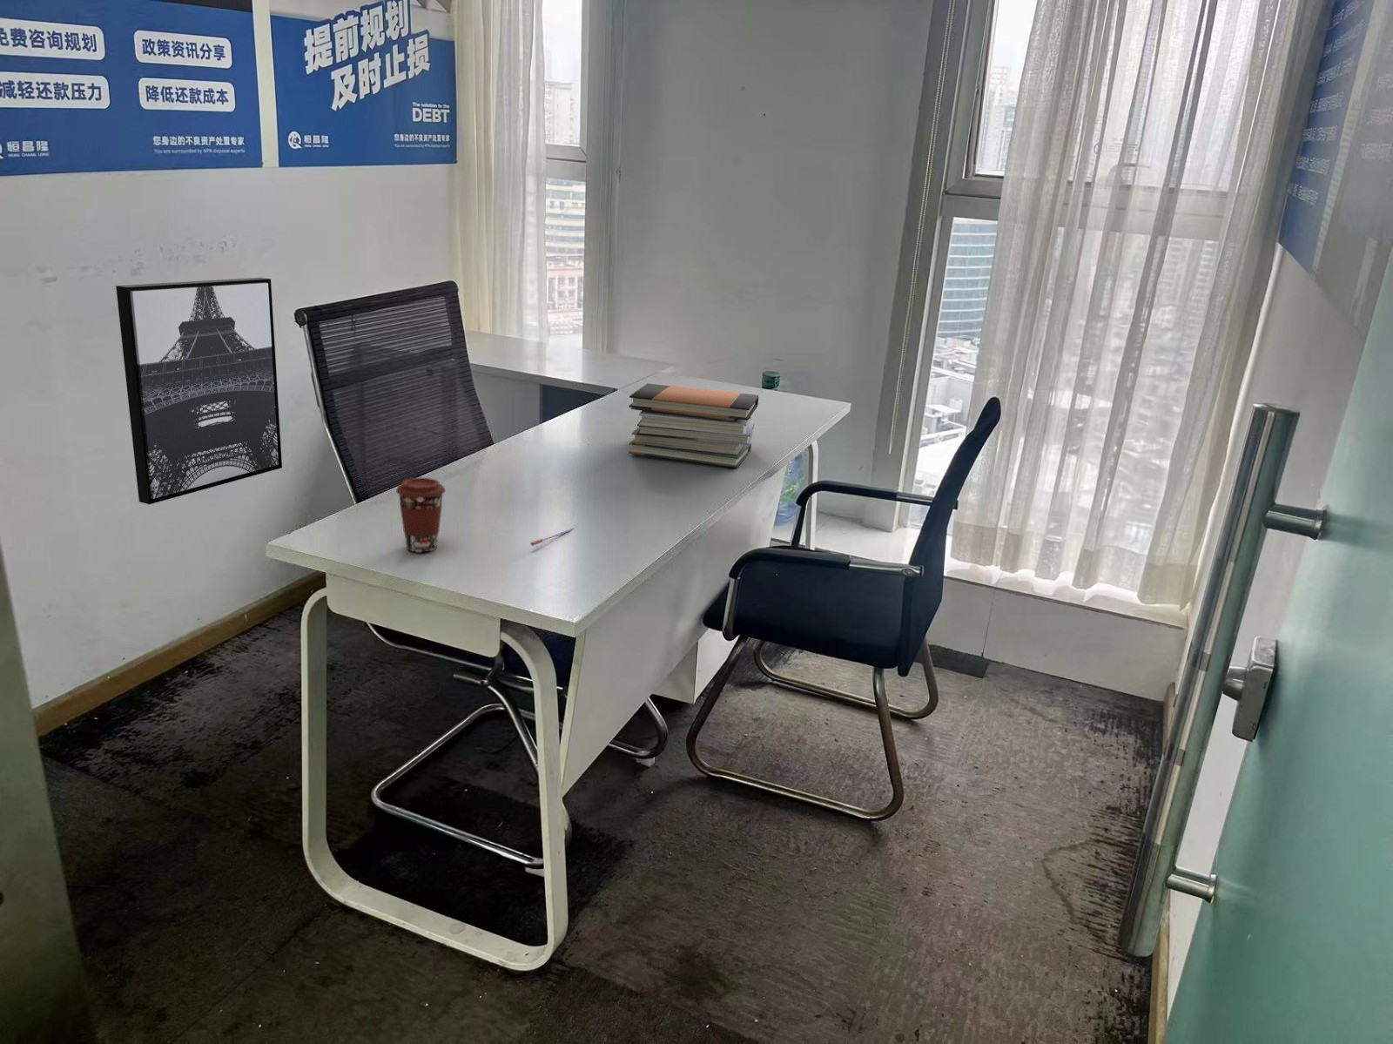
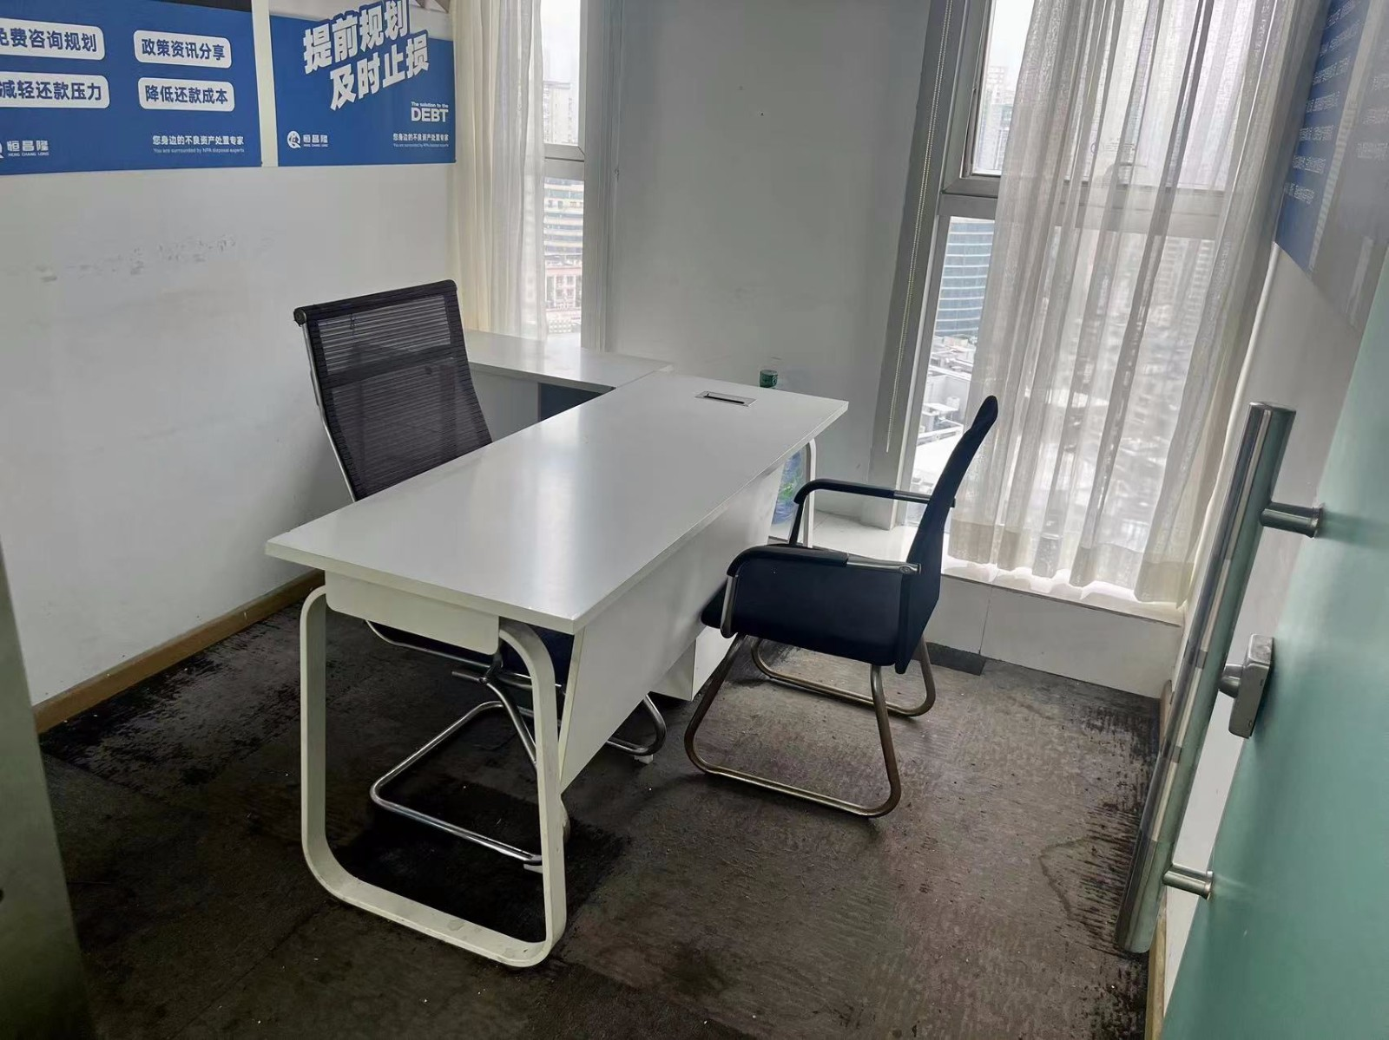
- pen [529,527,574,546]
- book stack [628,383,760,468]
- coffee cup [396,477,447,553]
- wall art [115,276,283,506]
